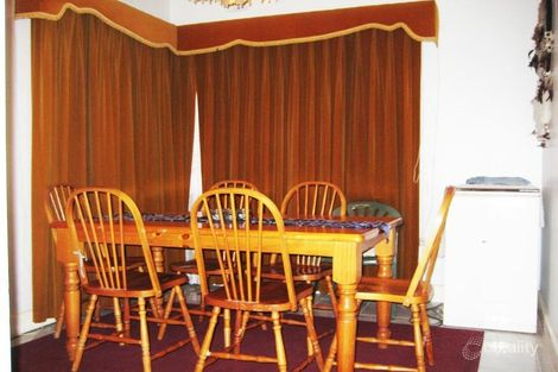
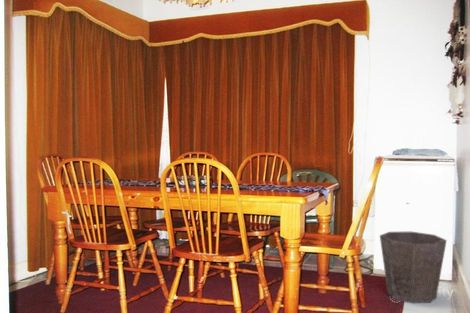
+ waste bin [379,231,448,304]
